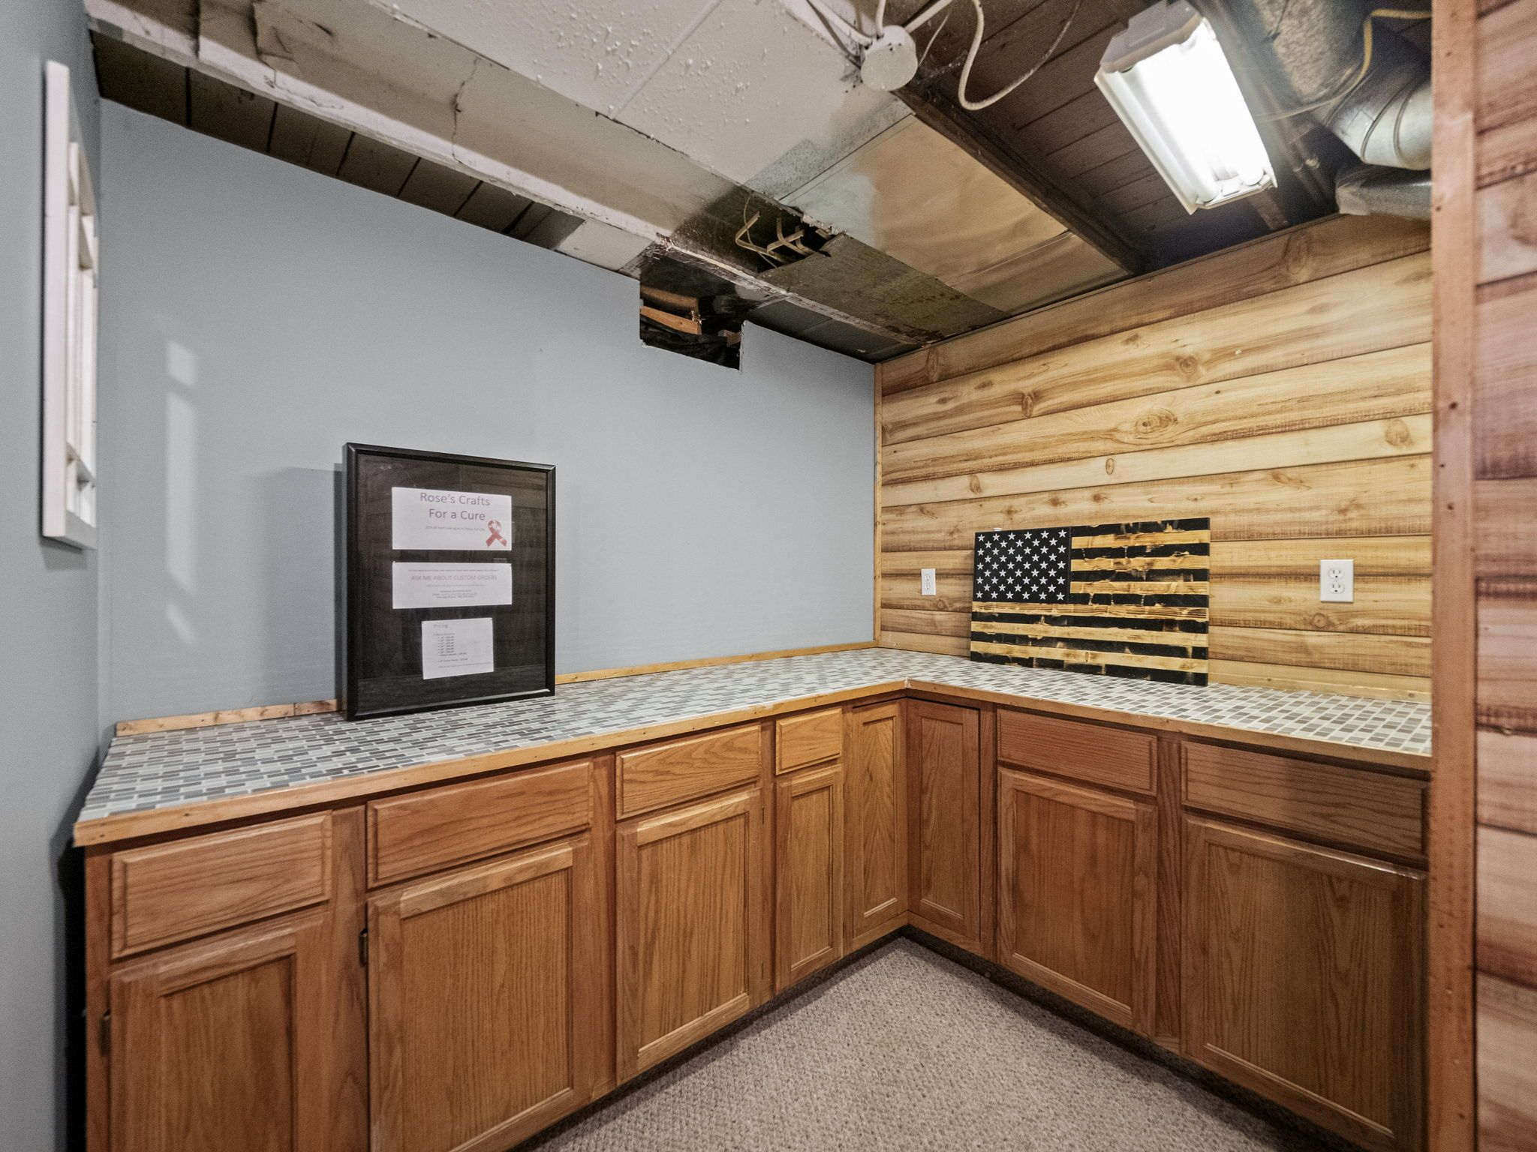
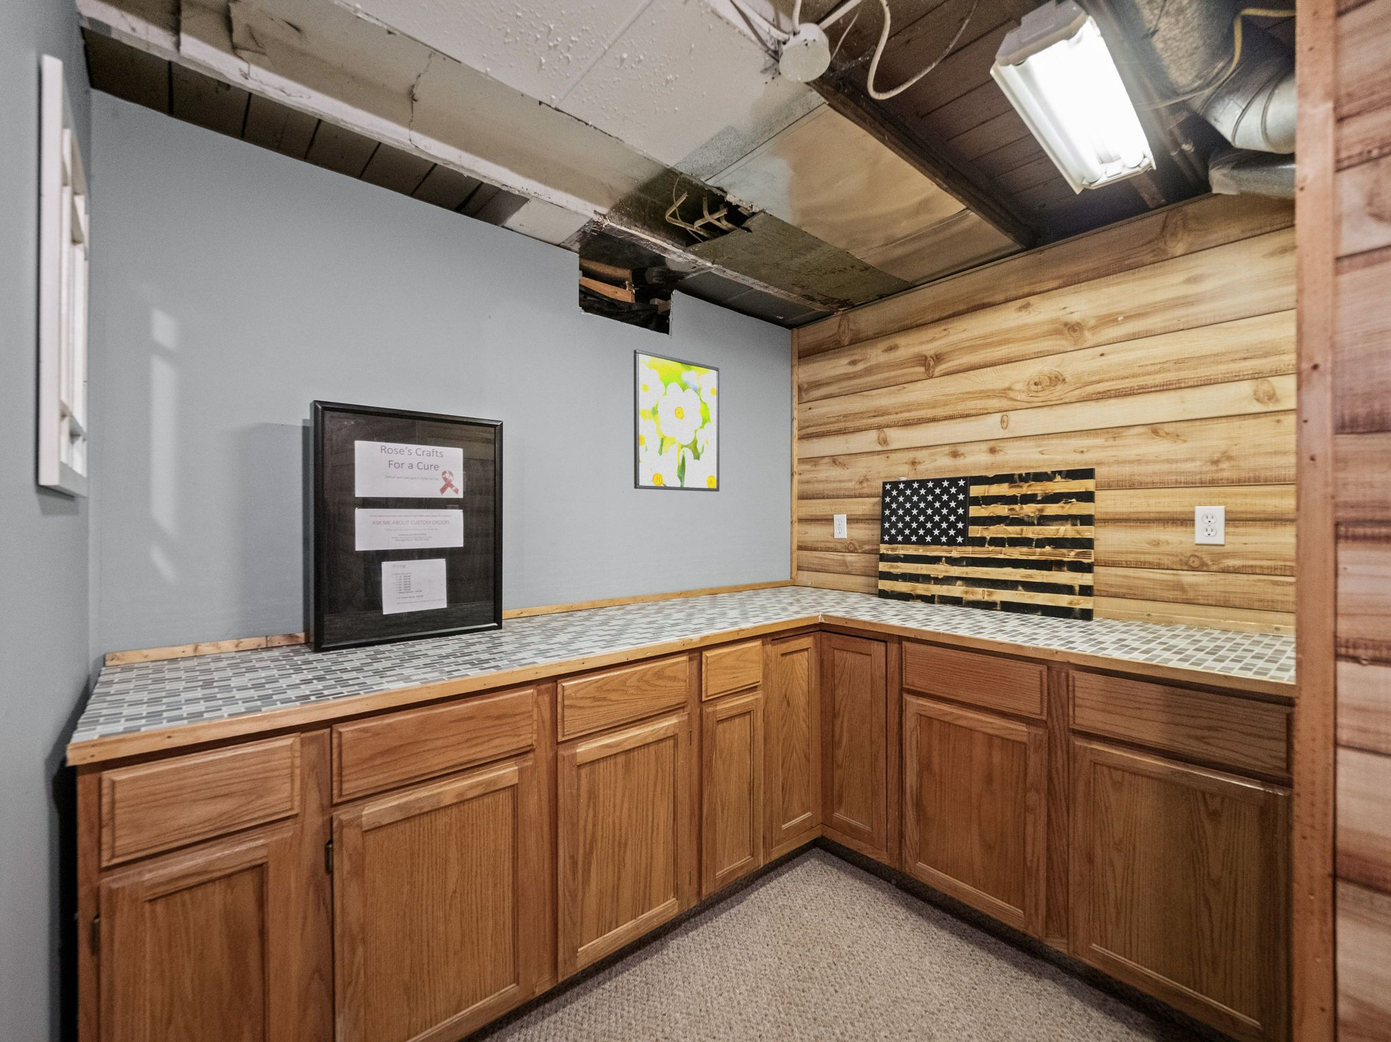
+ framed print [633,349,720,493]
